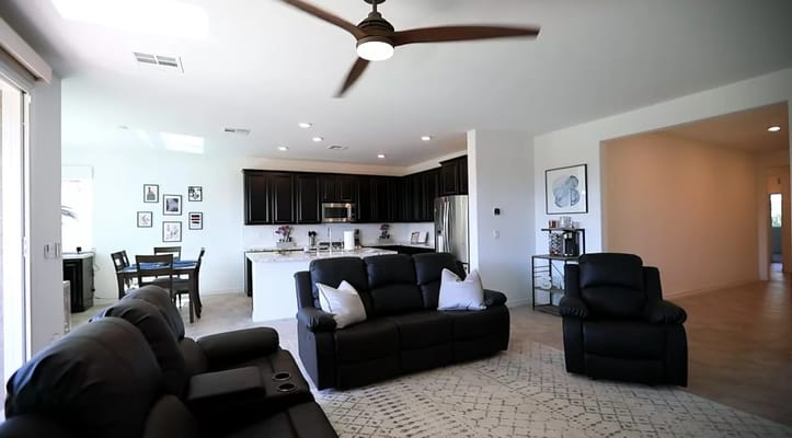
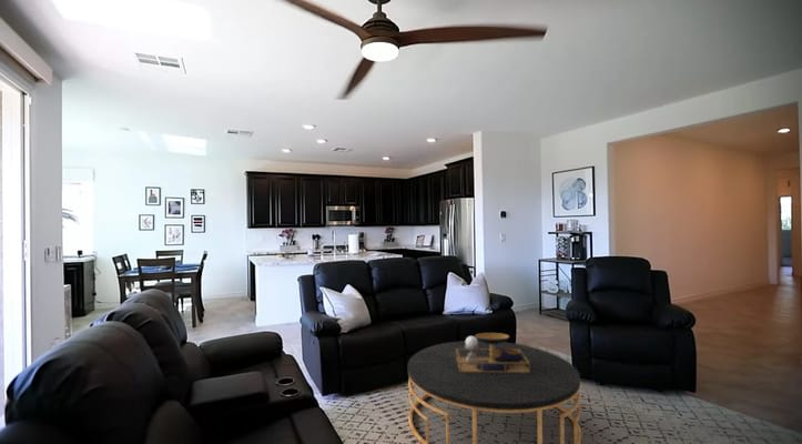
+ coffee table [407,332,582,444]
